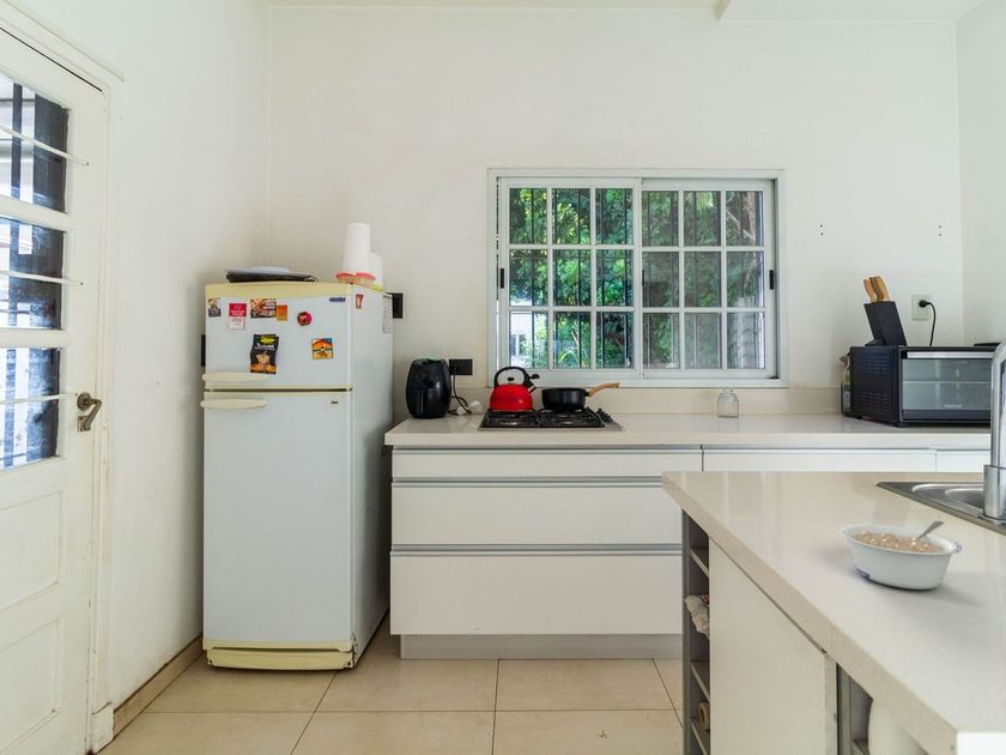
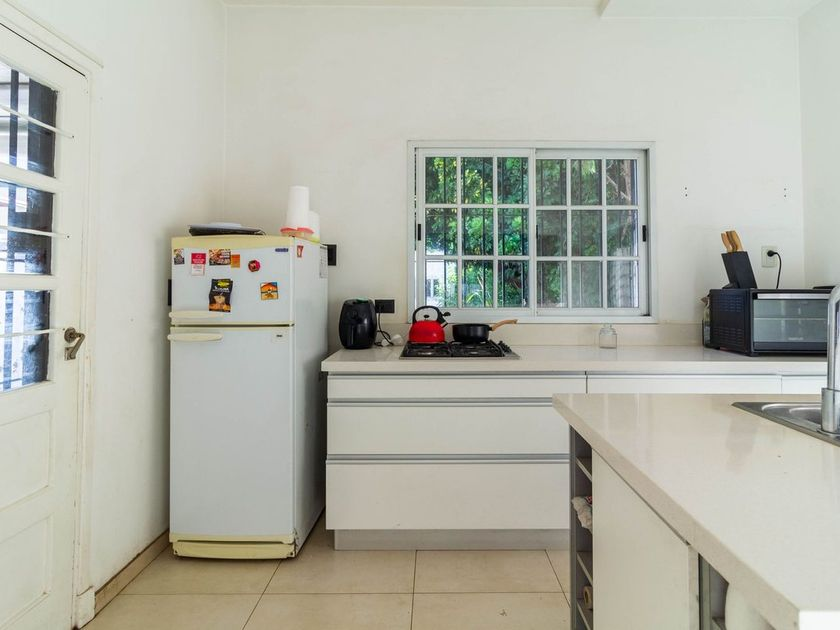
- legume [838,520,963,591]
